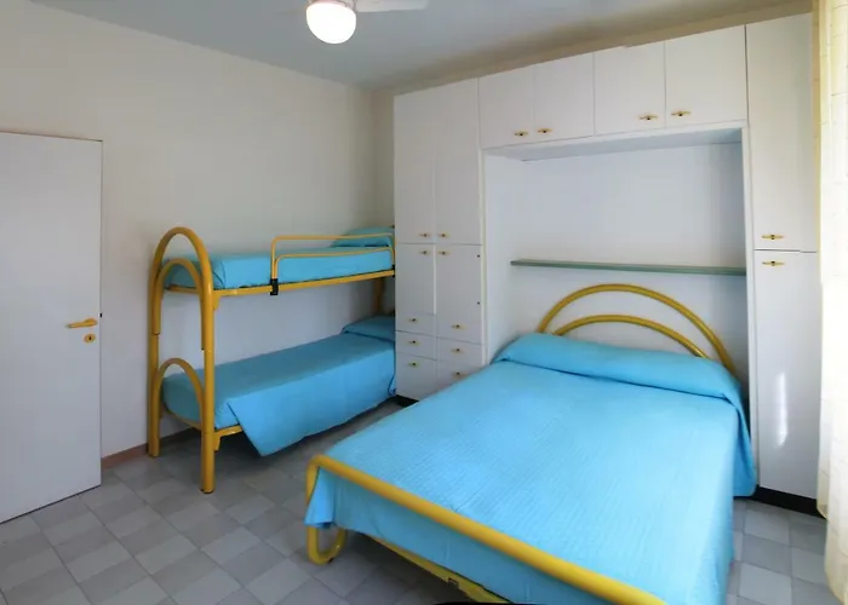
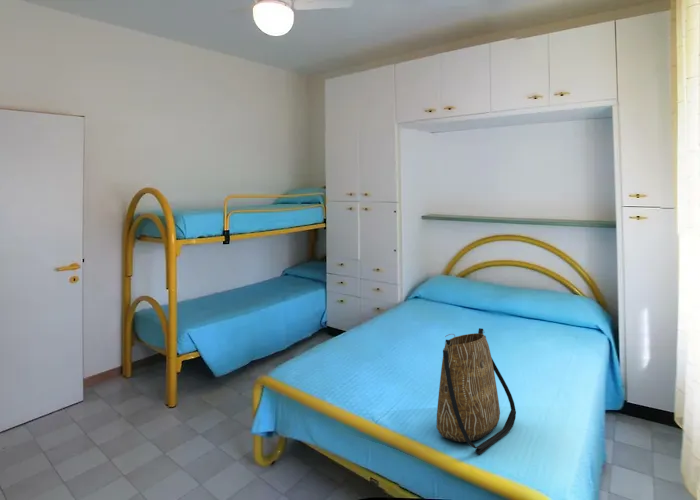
+ tote bag [436,327,517,455]
